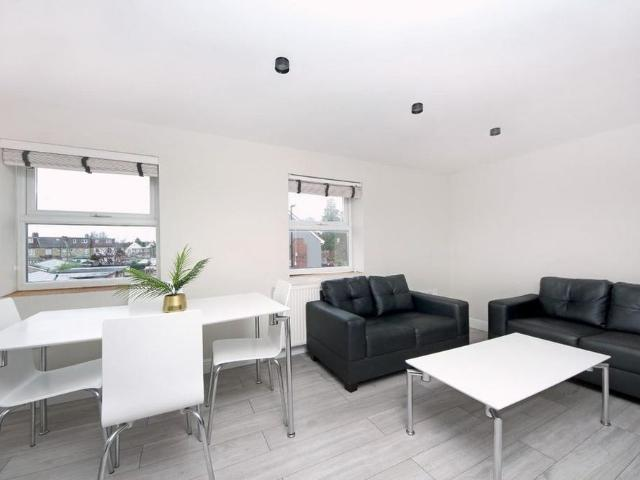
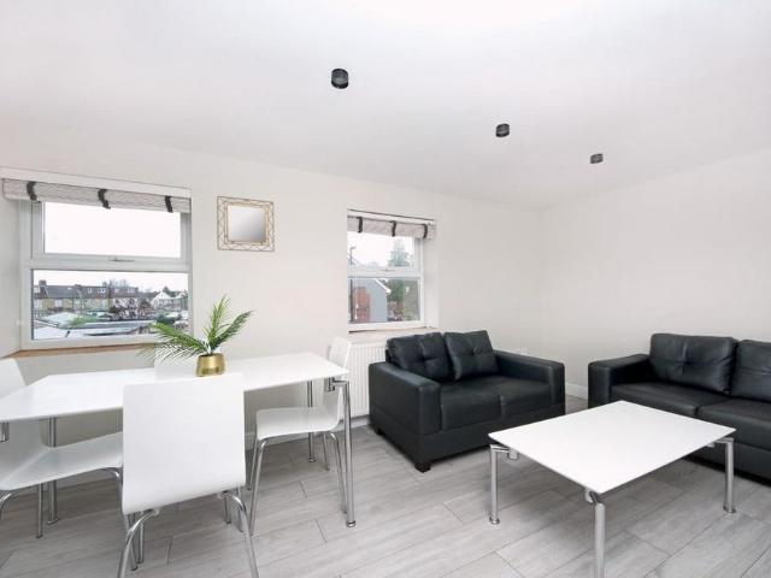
+ home mirror [216,195,276,253]
